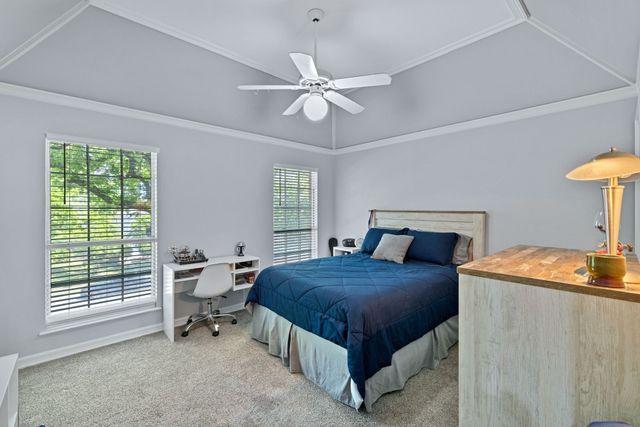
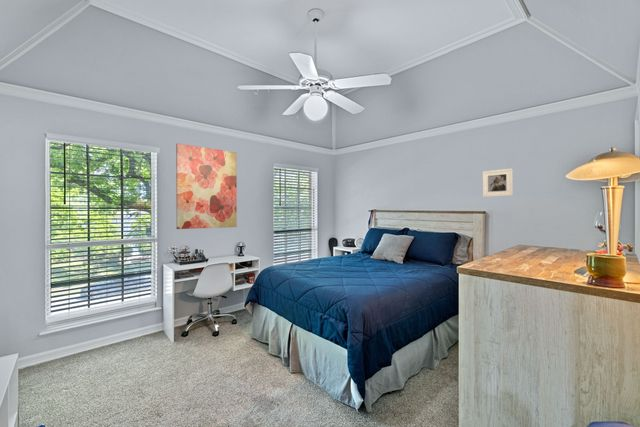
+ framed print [481,168,514,198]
+ wall art [175,142,238,230]
